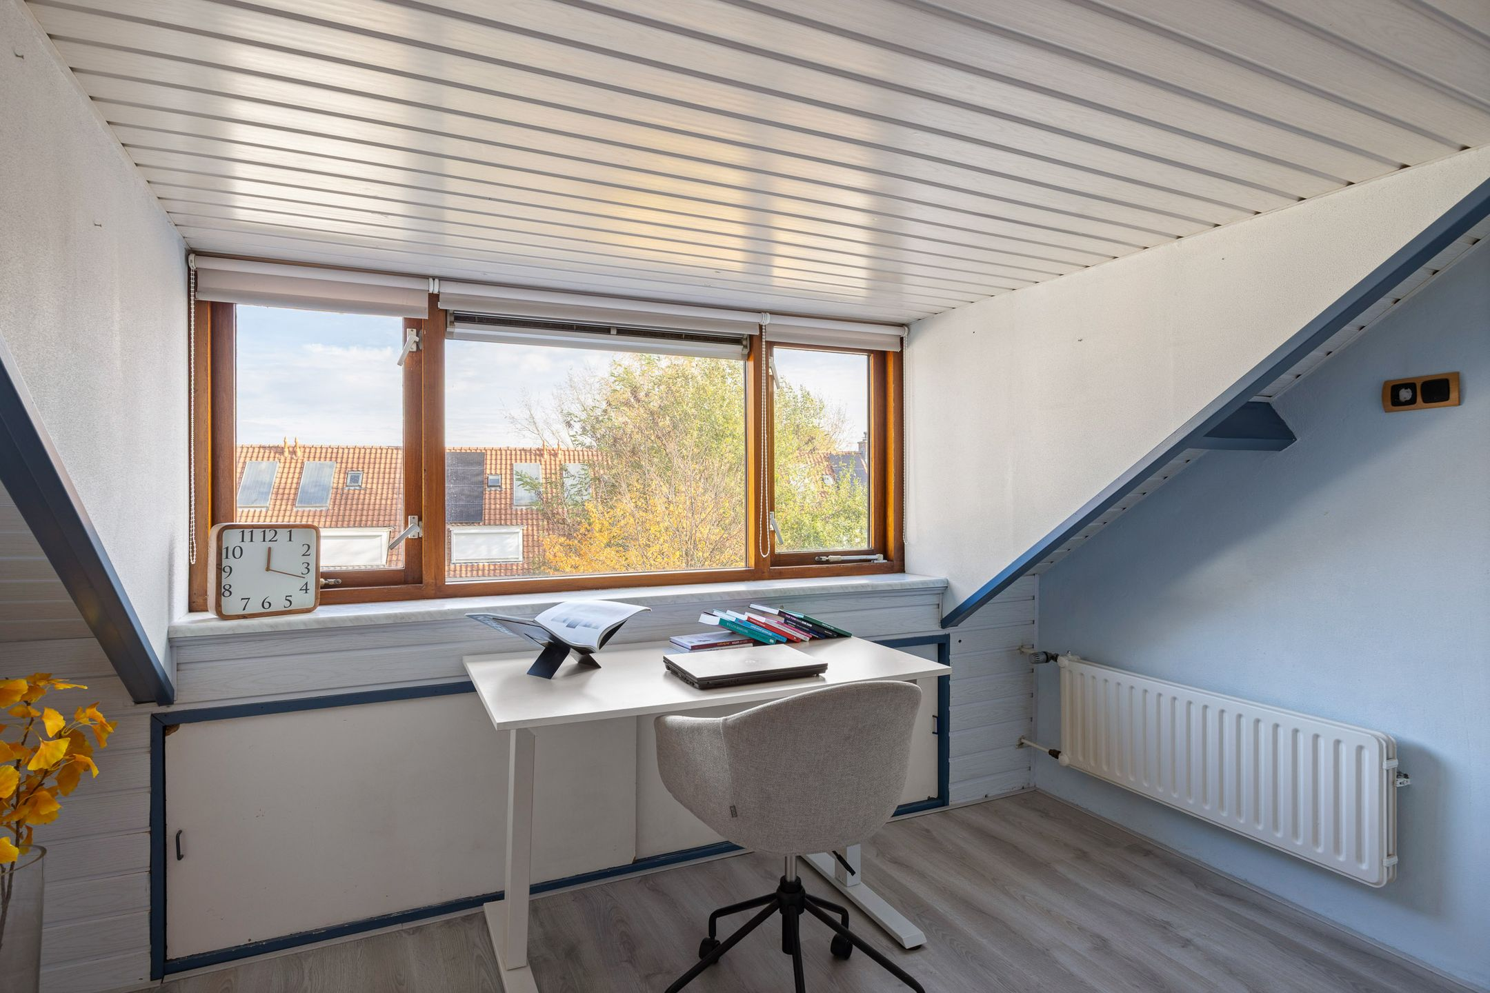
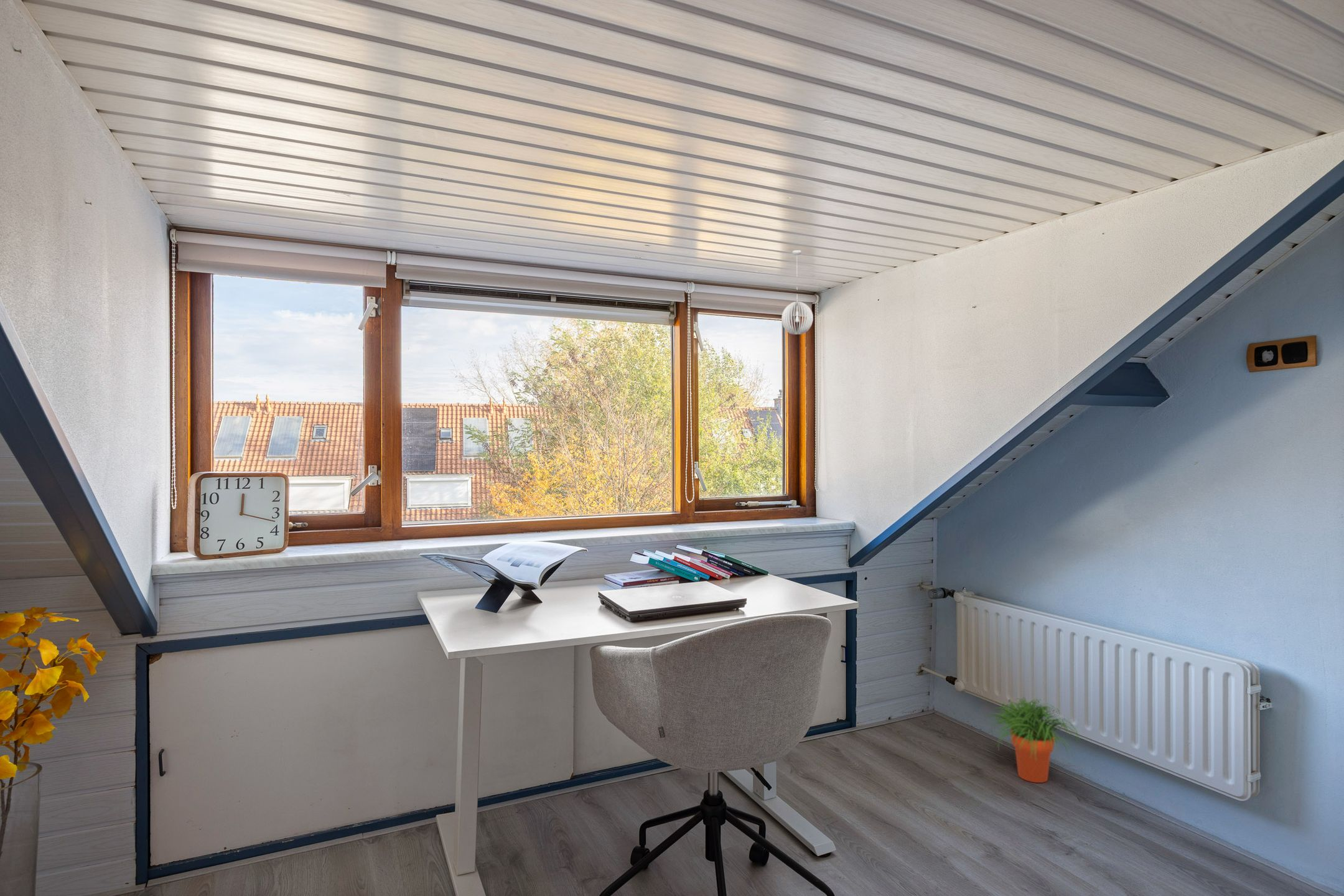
+ pendant light [781,250,814,335]
+ potted plant [983,696,1081,783]
